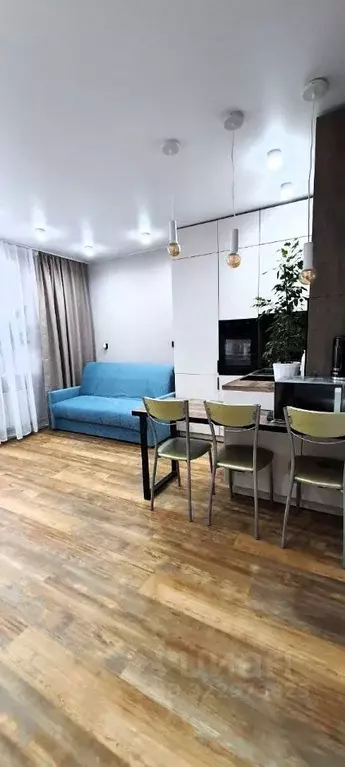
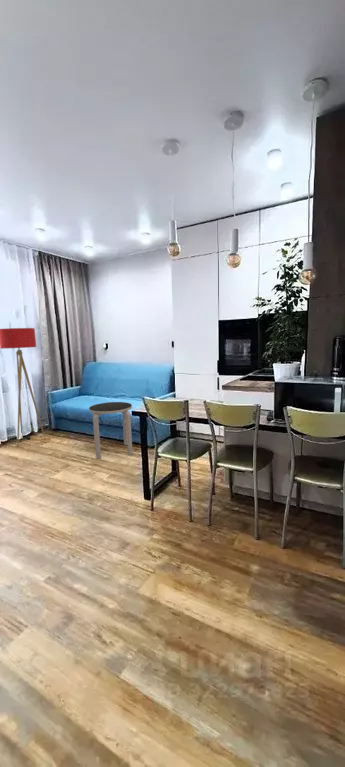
+ floor lamp [0,327,47,448]
+ side table [88,401,133,460]
